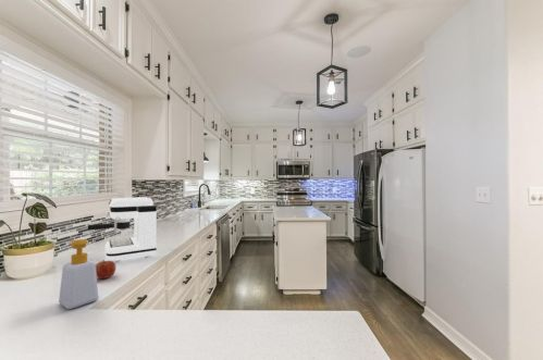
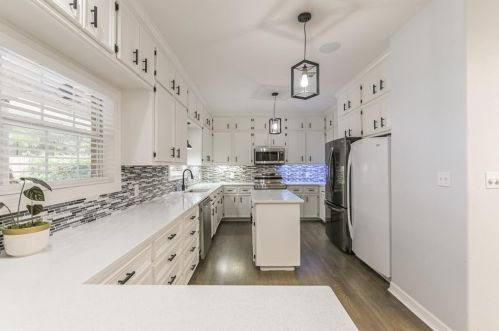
- coffee maker [87,197,158,263]
- soap bottle [58,238,99,310]
- fruit [95,259,118,280]
